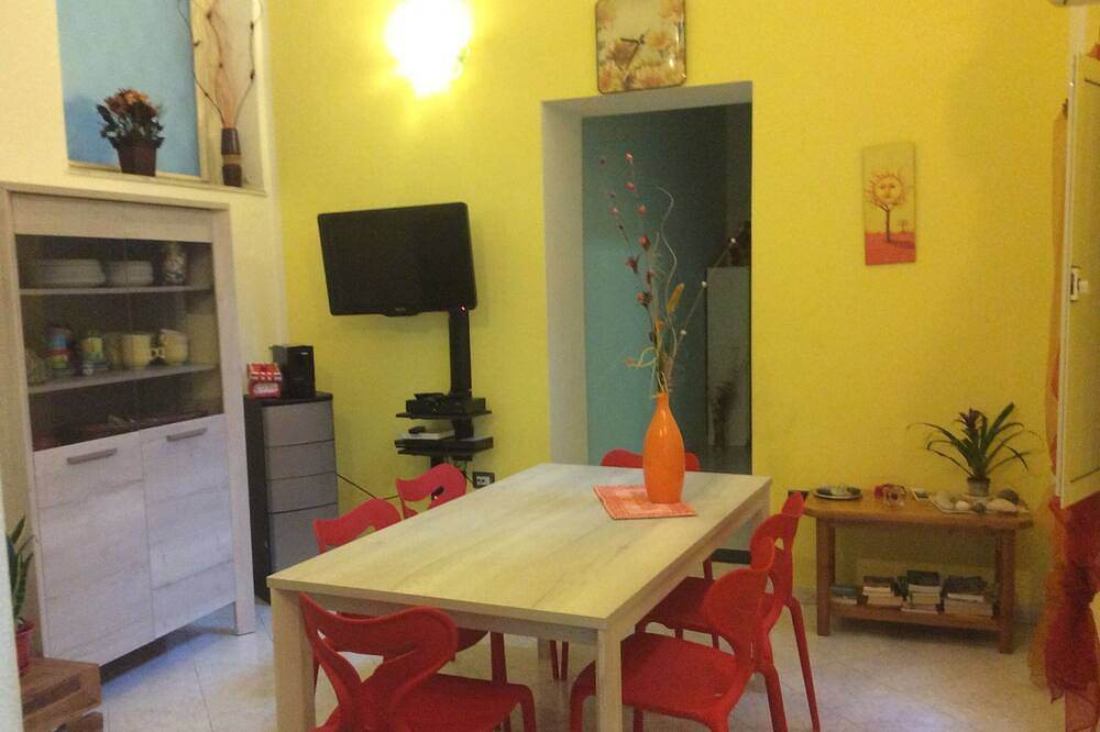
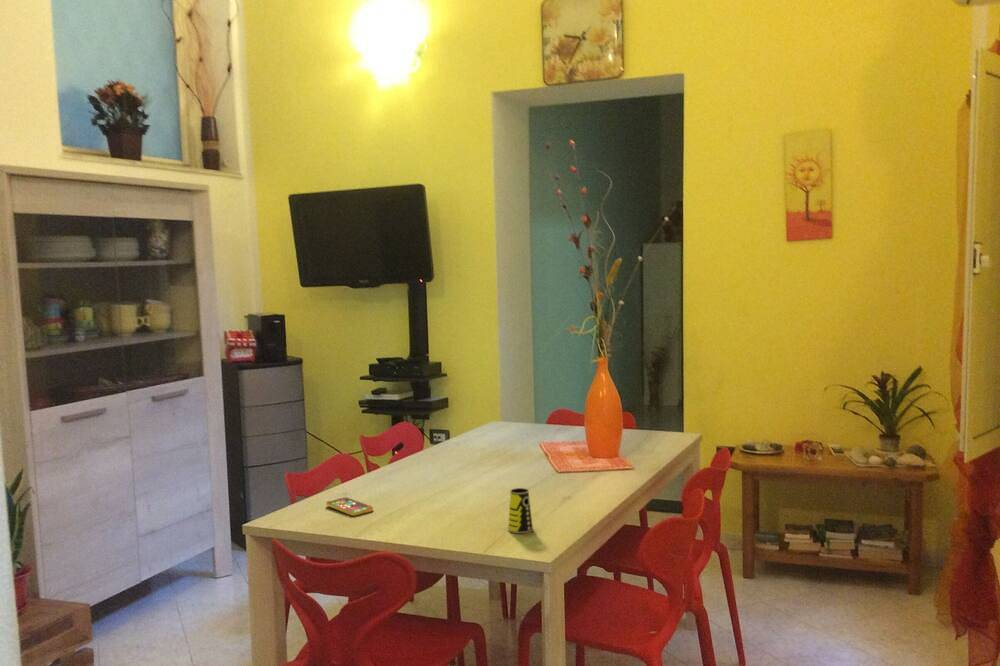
+ smartphone [325,496,374,517]
+ cup [507,487,534,534]
